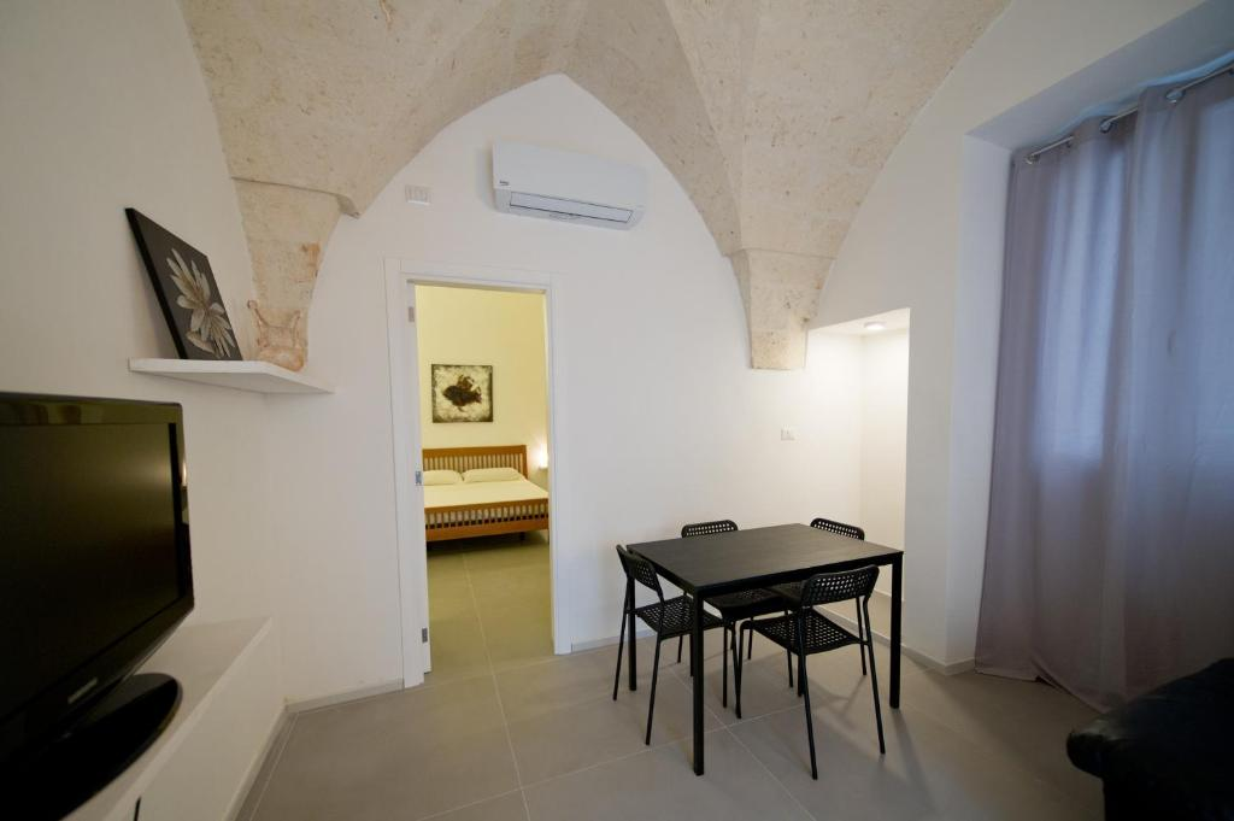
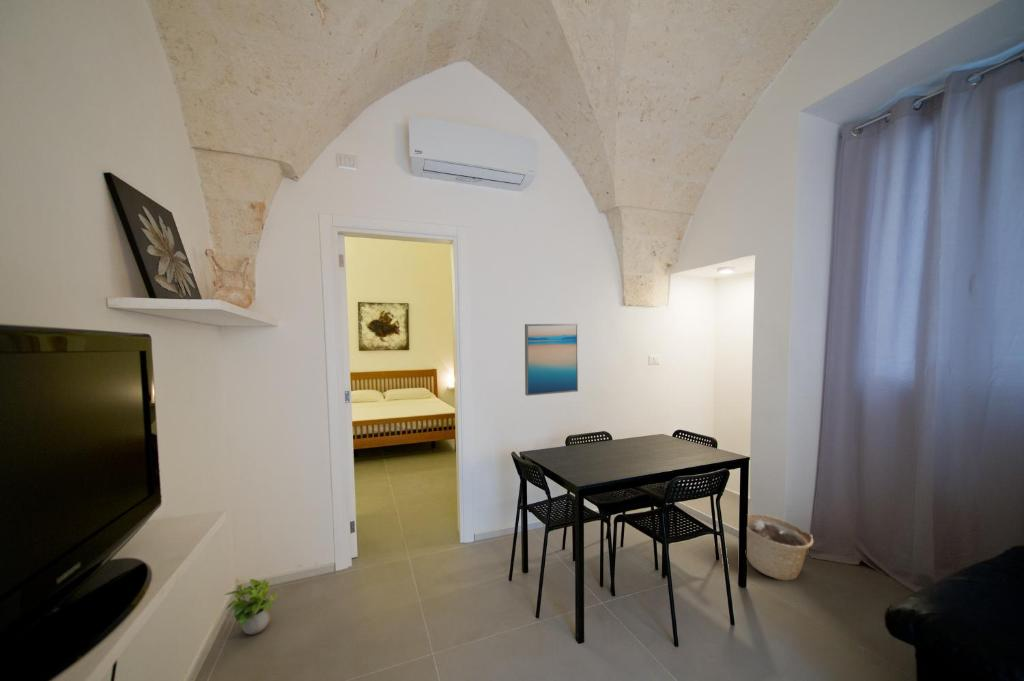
+ potted plant [223,577,278,636]
+ wall art [524,323,579,397]
+ basket [746,513,815,581]
